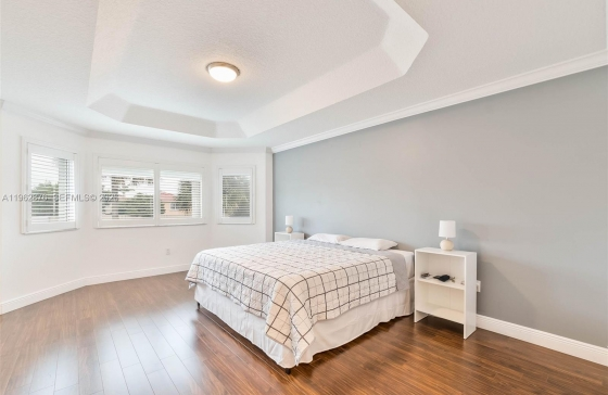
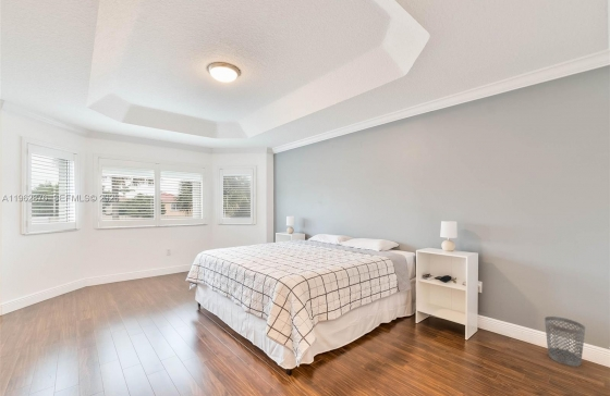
+ wastebasket [544,315,586,368]
